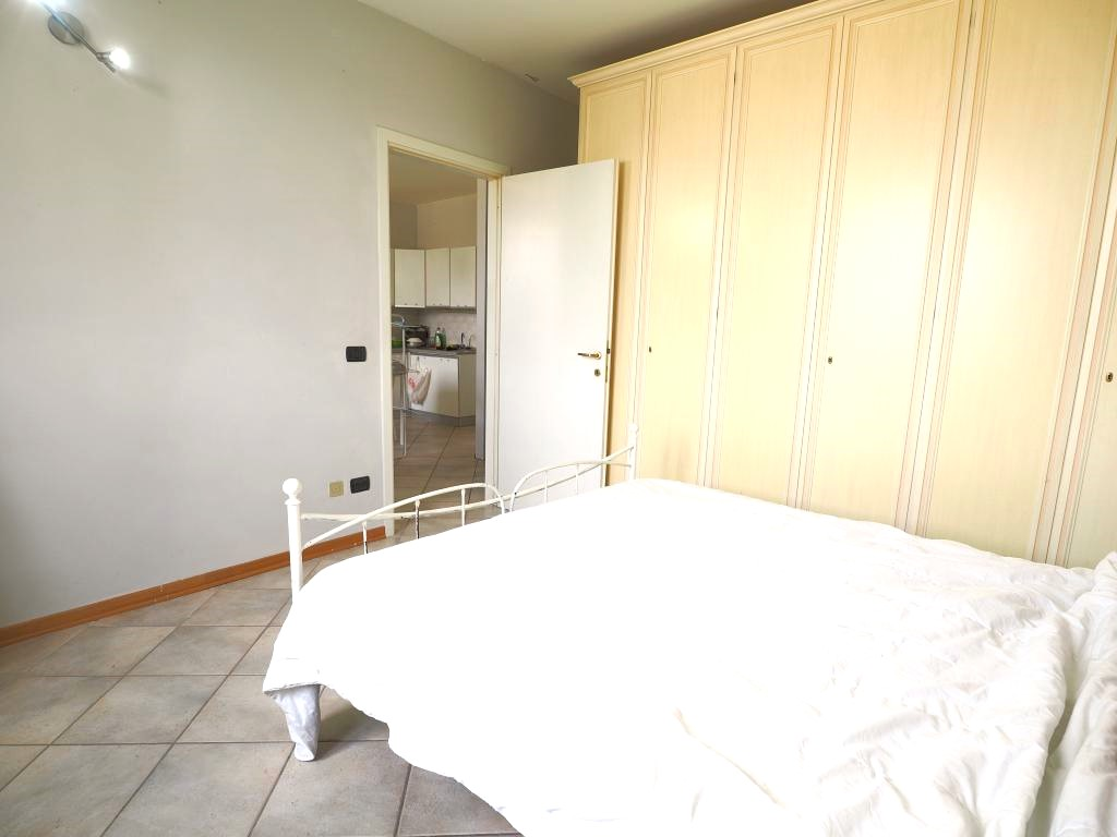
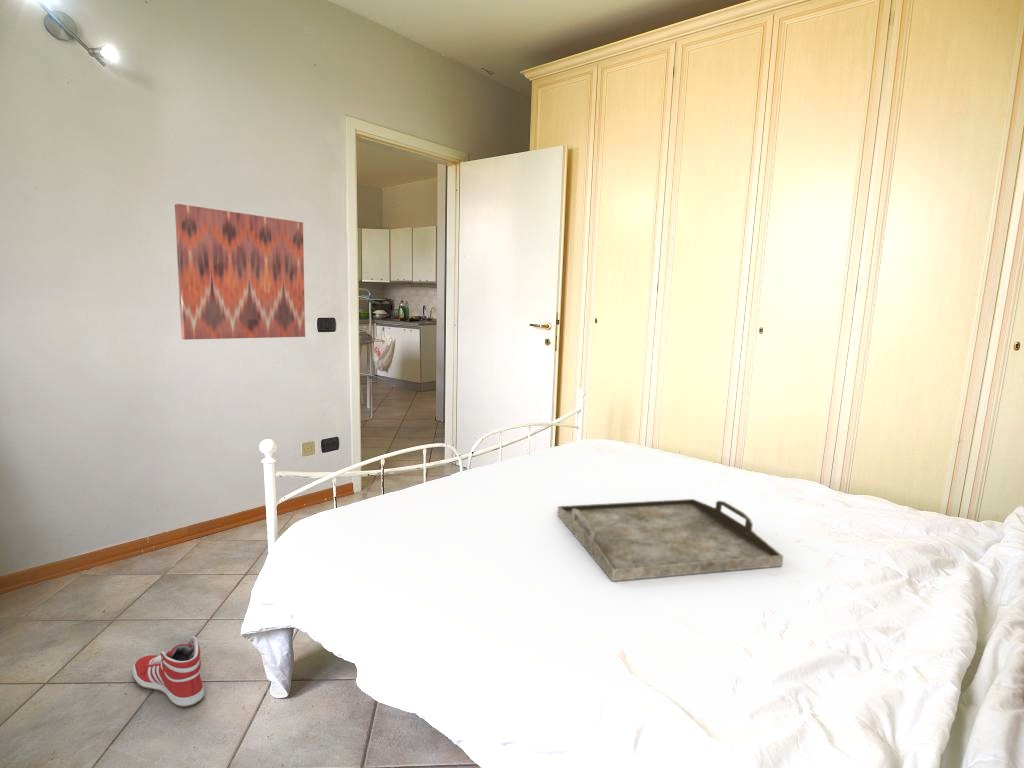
+ serving tray [556,498,784,582]
+ sneaker [132,635,205,708]
+ wall art [174,203,306,341]
